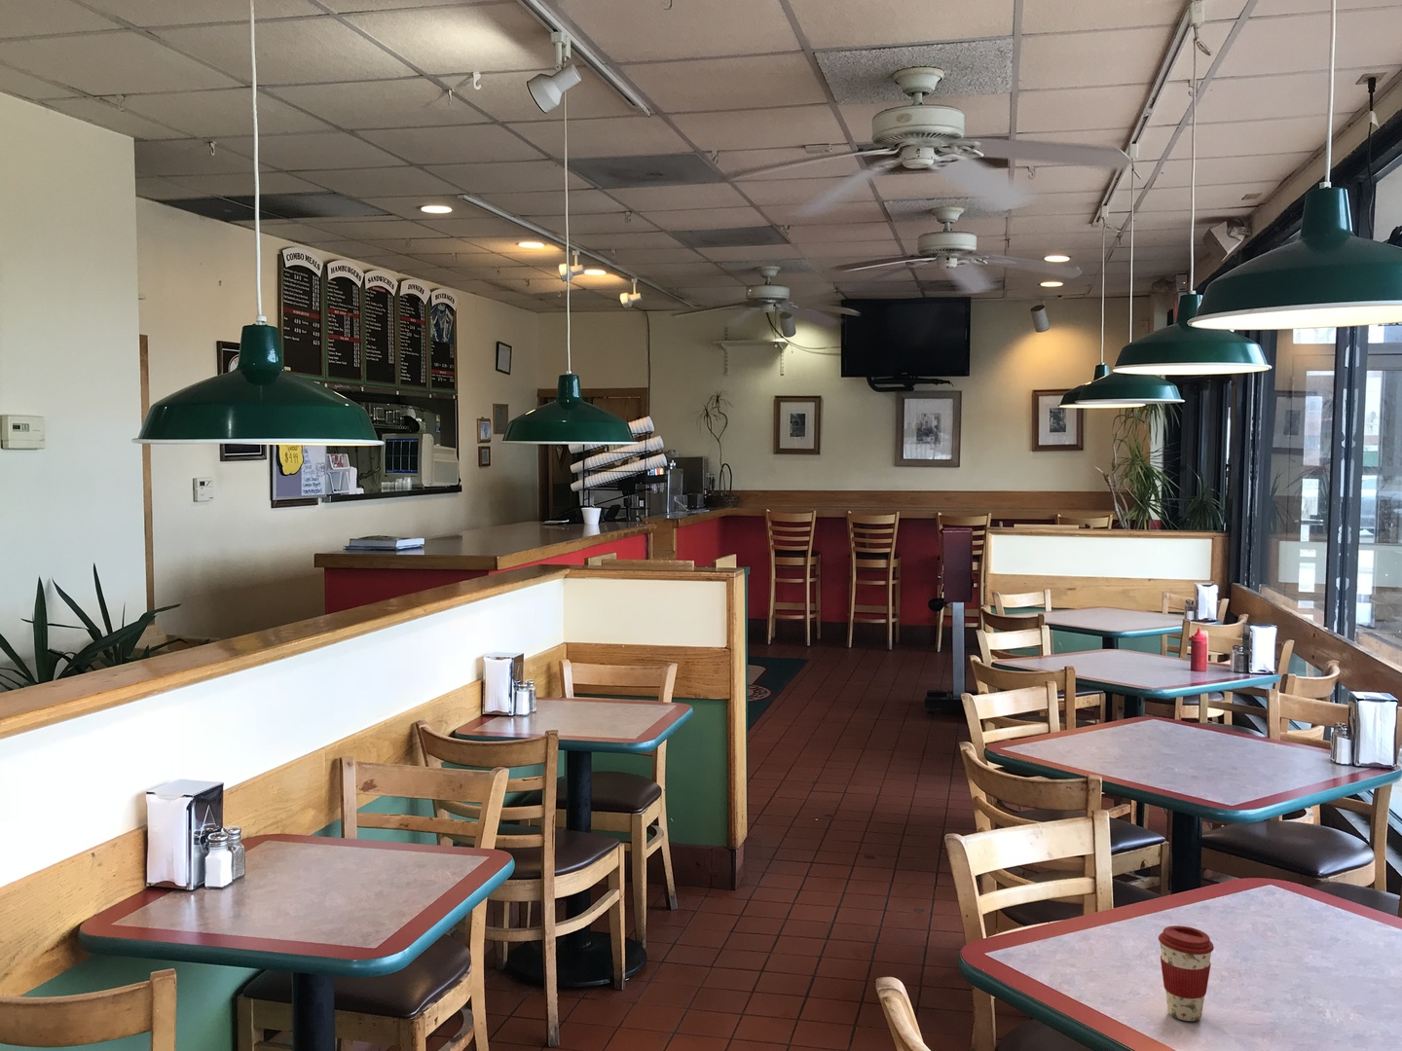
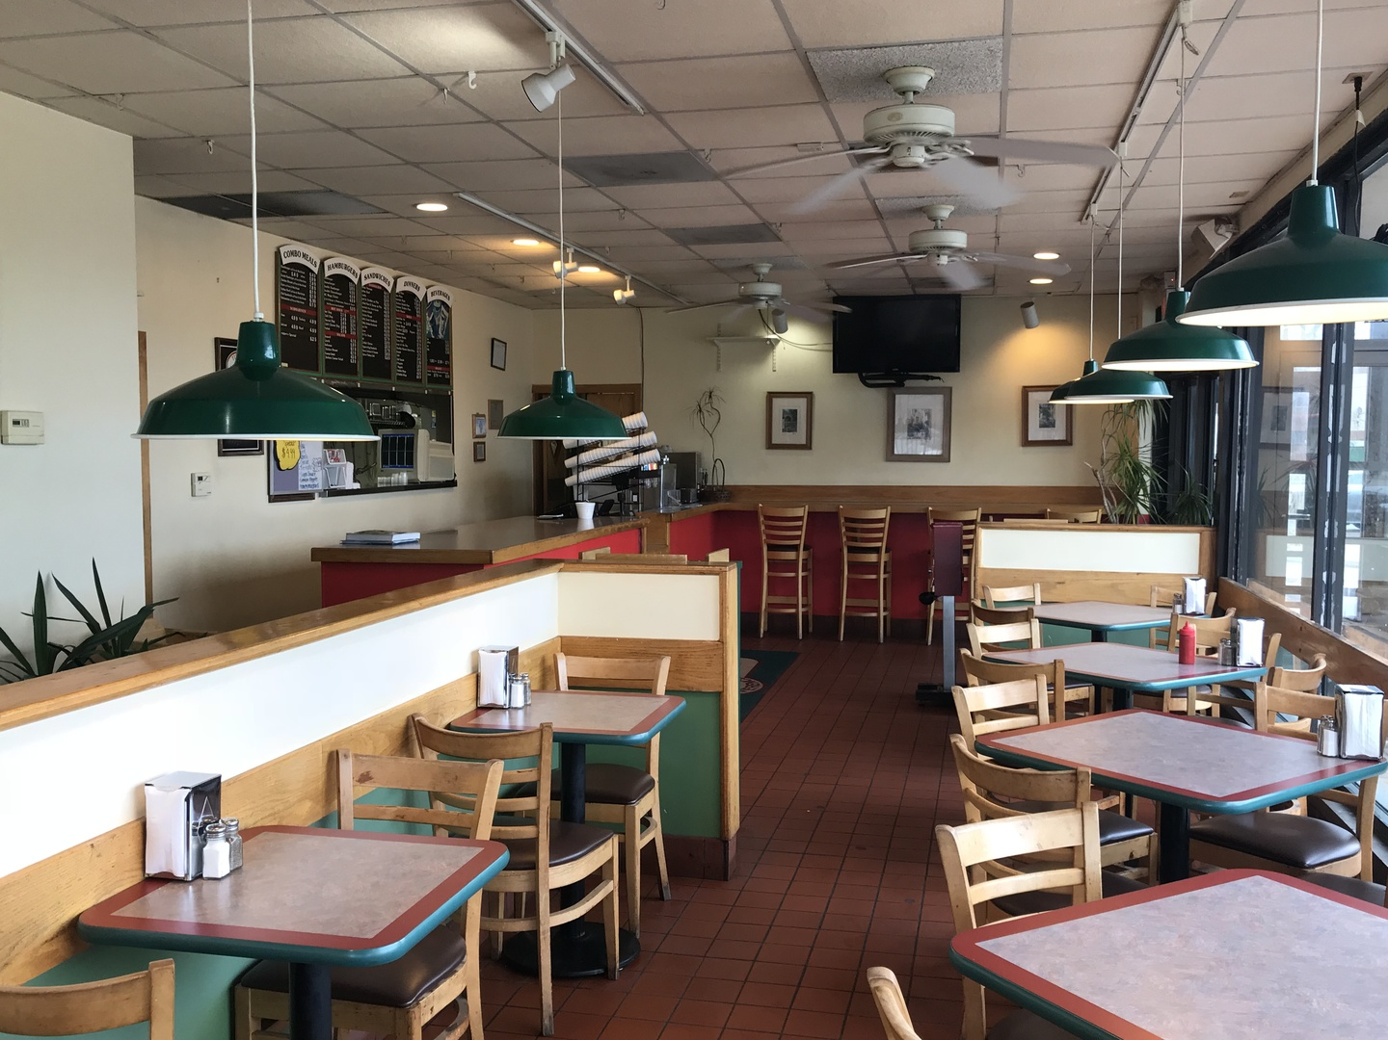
- coffee cup [1158,924,1215,1022]
